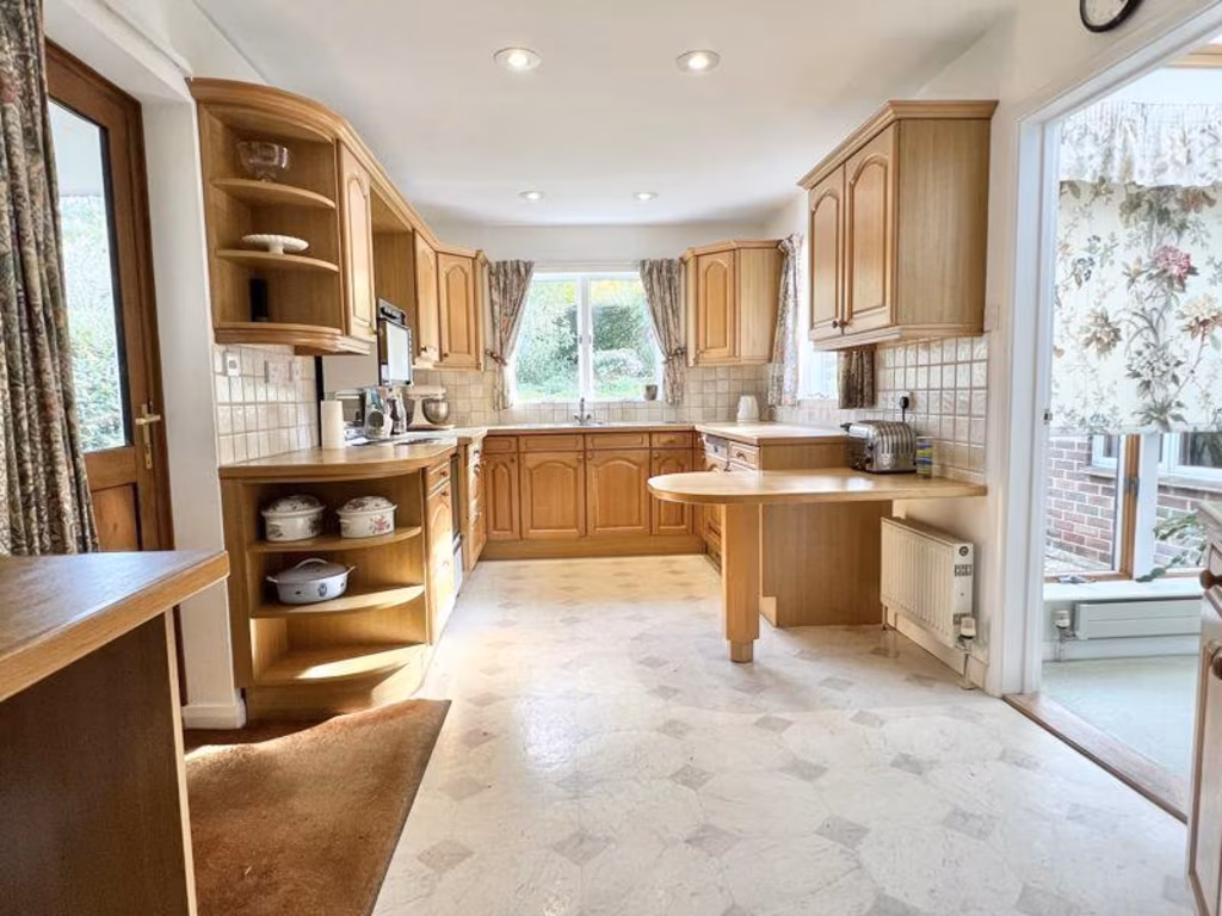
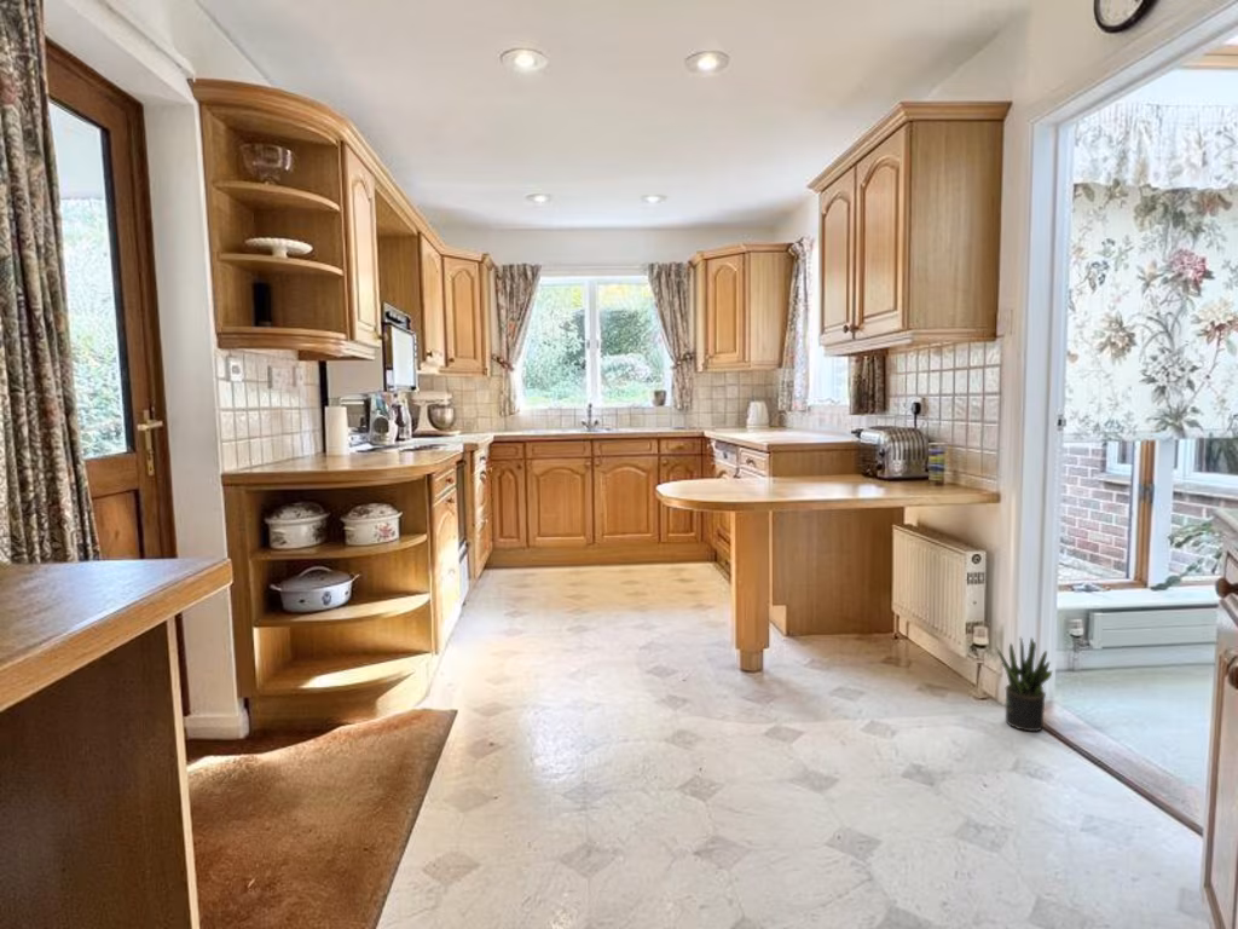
+ potted plant [996,635,1054,733]
